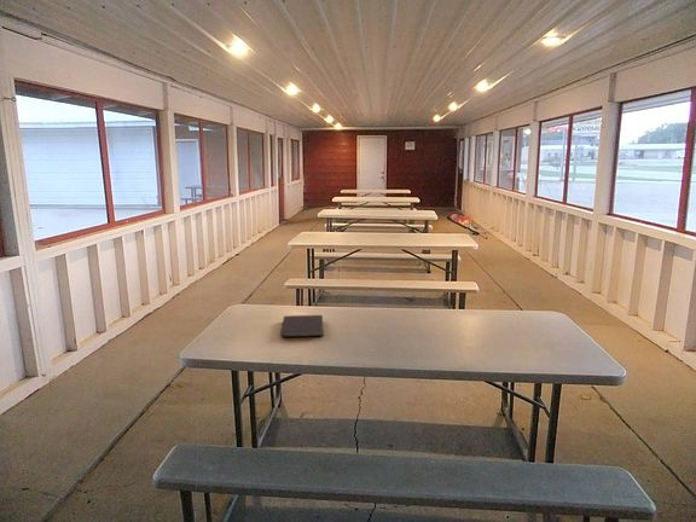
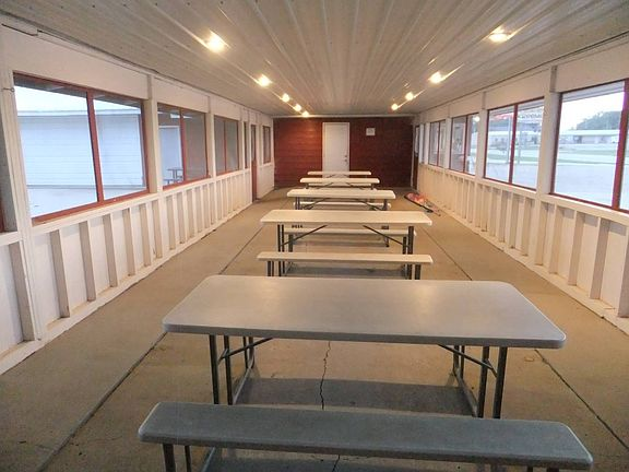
- notebook [279,314,325,338]
